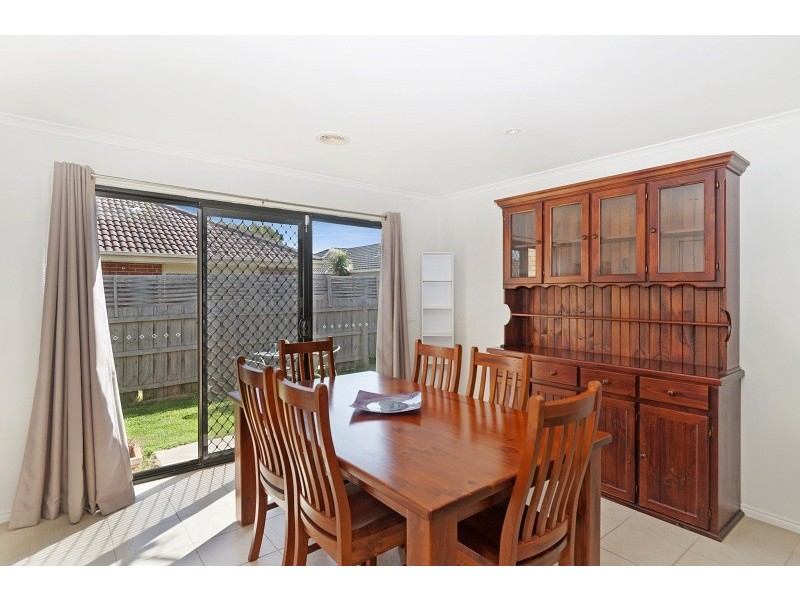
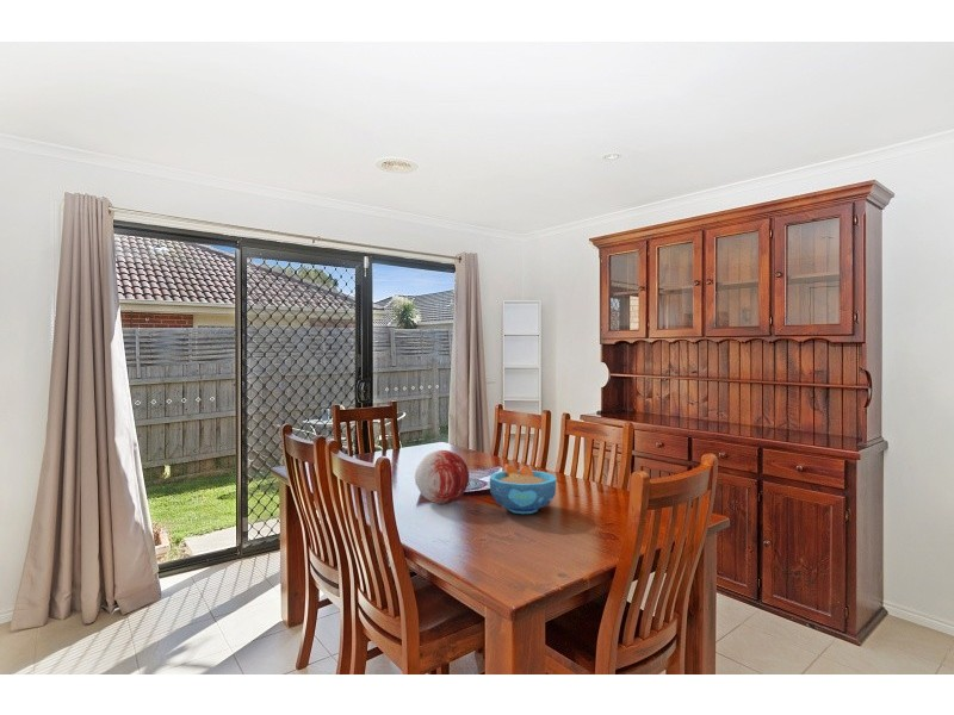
+ bowl [489,462,557,515]
+ decorative orb [414,449,470,505]
